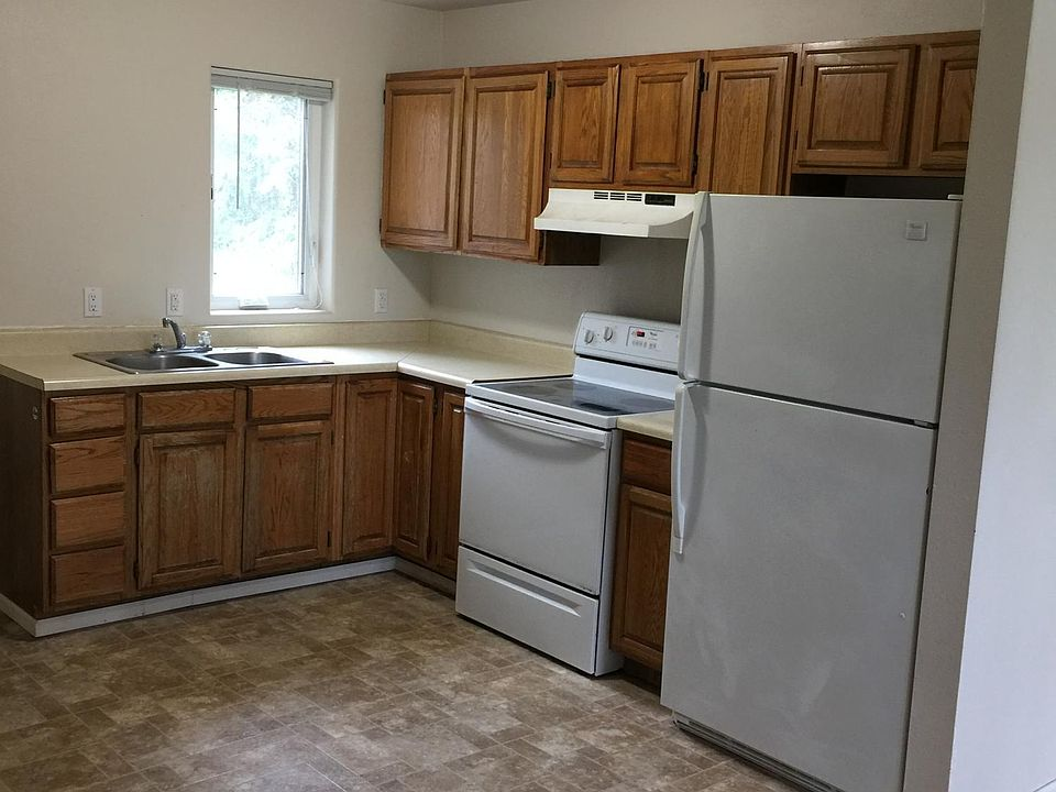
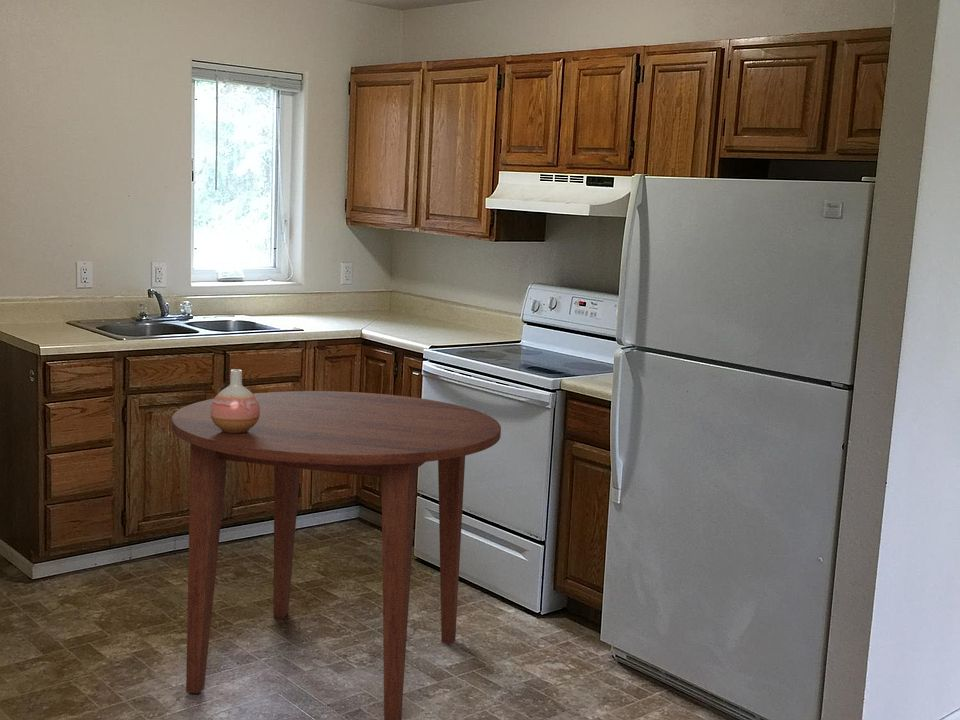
+ vase [210,368,260,434]
+ dining table [170,390,502,720]
